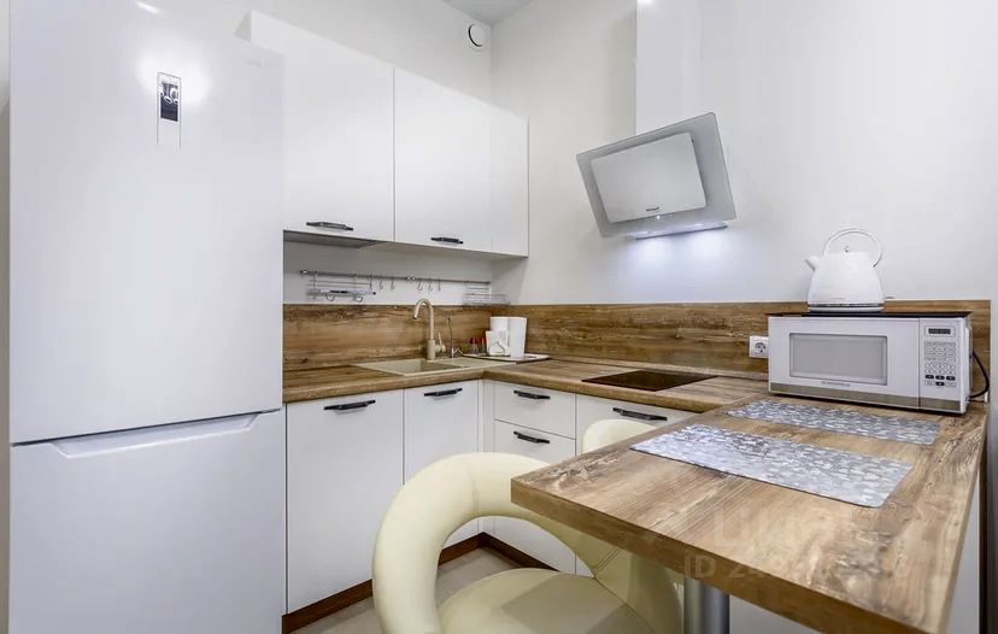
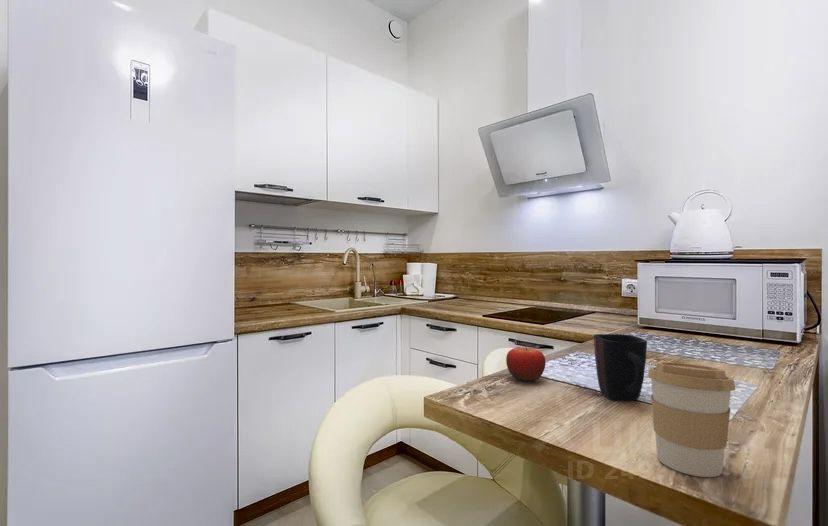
+ fruit [505,341,546,382]
+ mug [593,333,648,401]
+ coffee cup [647,361,736,478]
